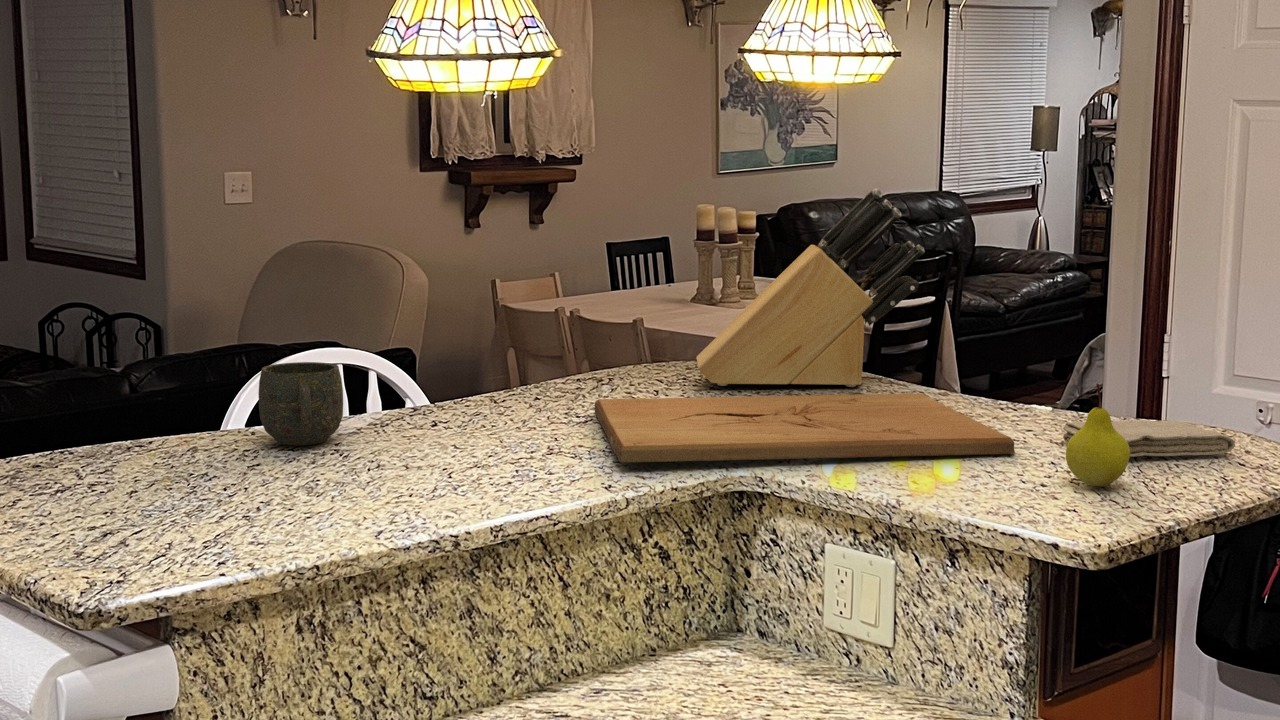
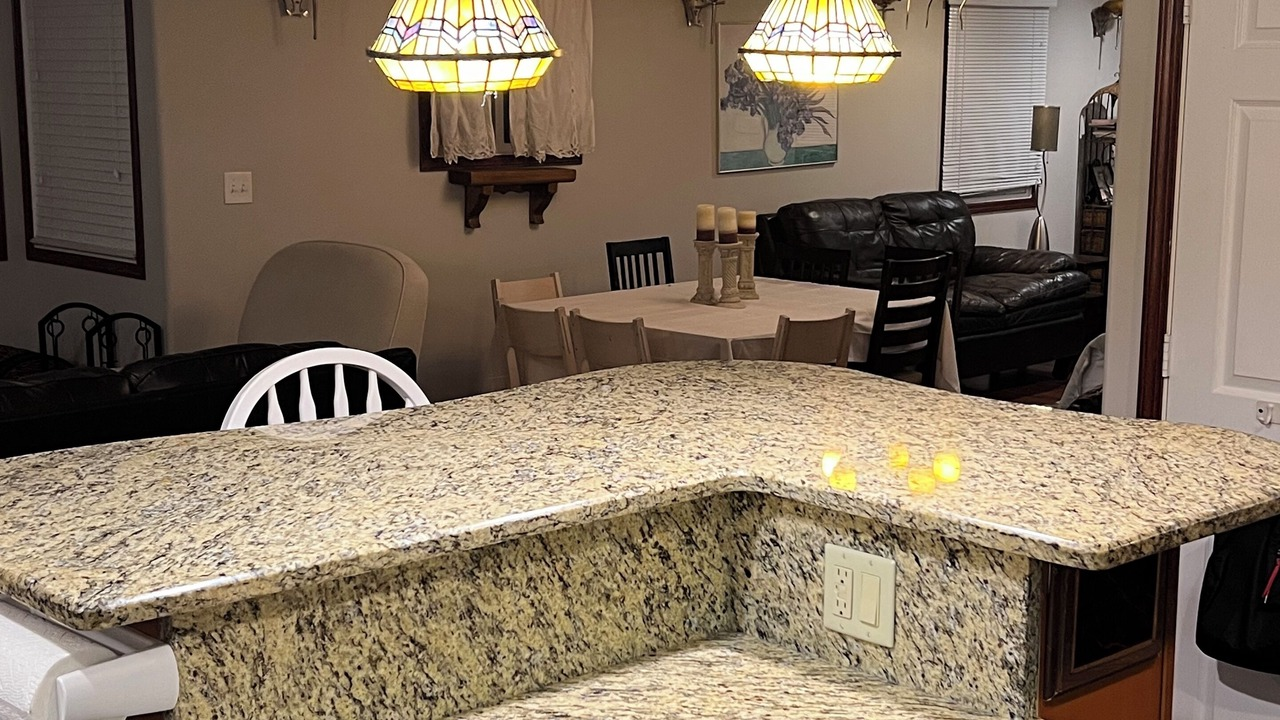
- fruit [1065,382,1131,488]
- knife block [695,188,926,388]
- mug [258,361,344,446]
- washcloth [1062,419,1236,458]
- cutting board [594,393,1016,464]
